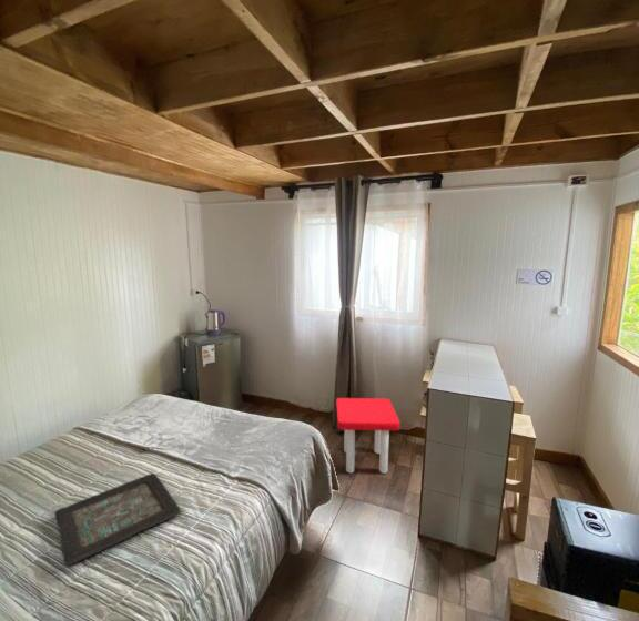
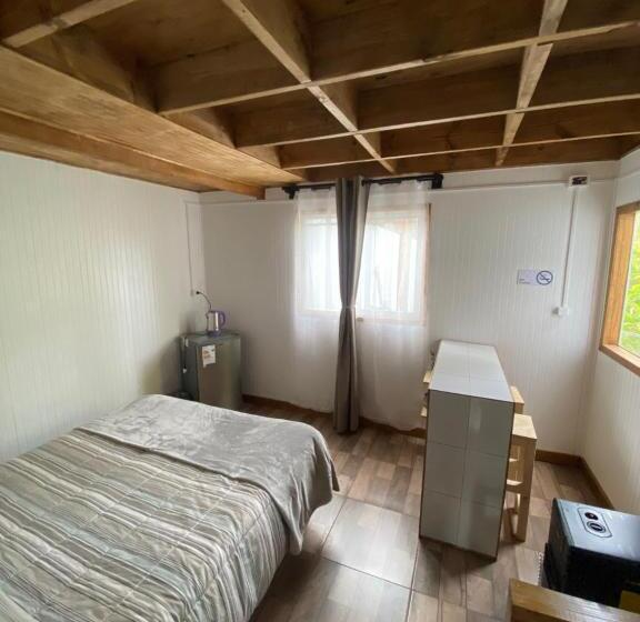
- decorative tray [54,472,182,567]
- stool [335,397,400,475]
